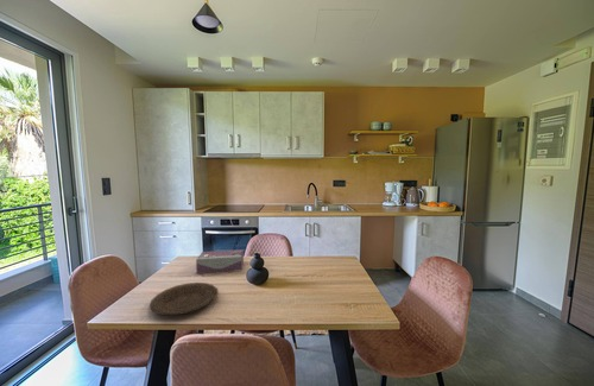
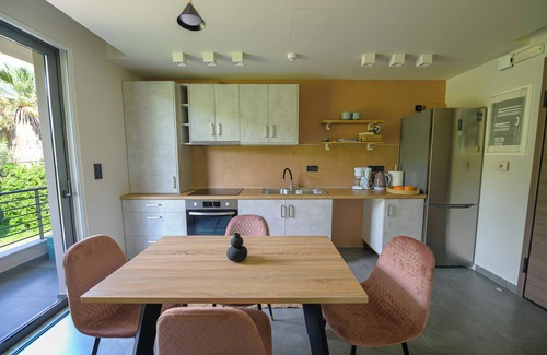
- tissue box [195,248,245,274]
- plate [148,281,220,316]
